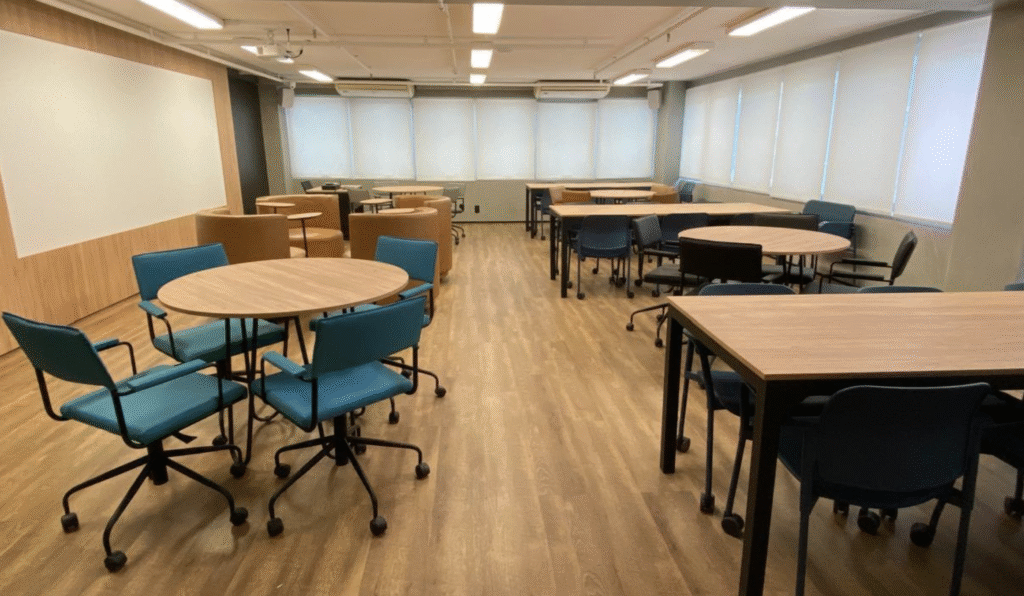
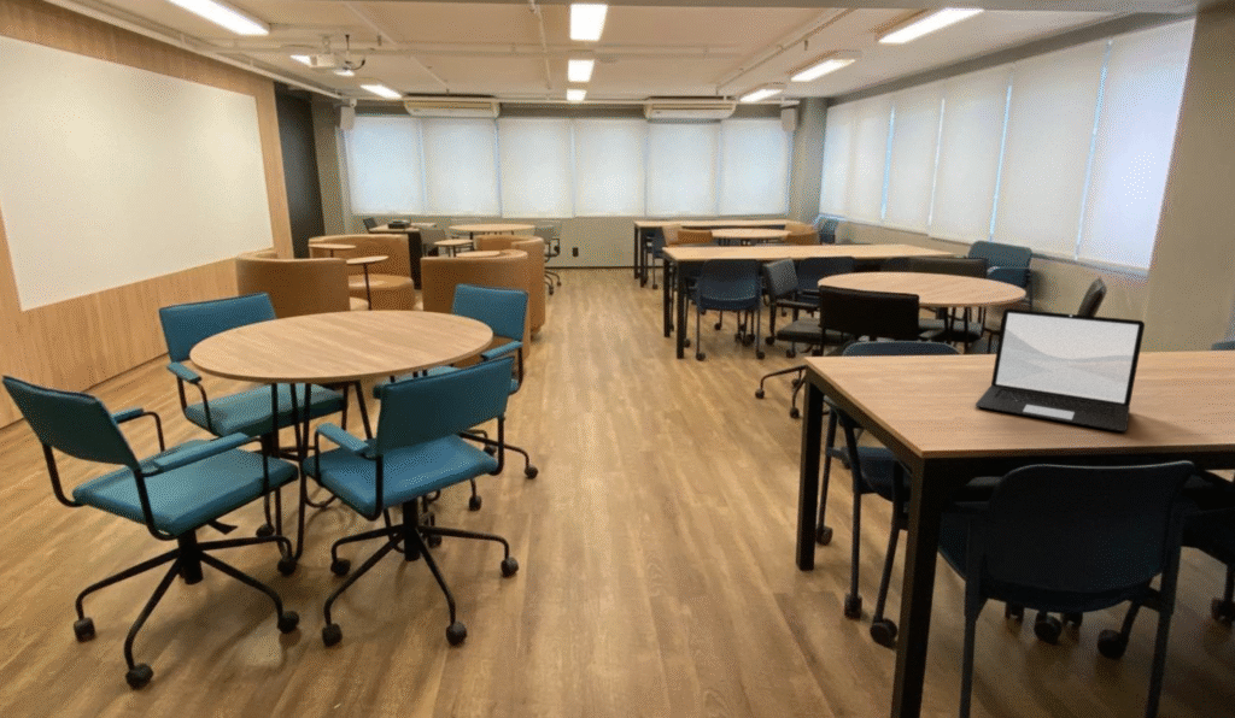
+ laptop [974,307,1146,432]
